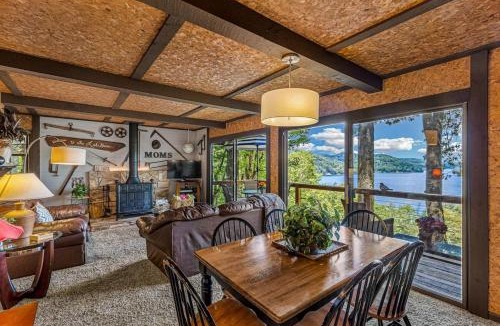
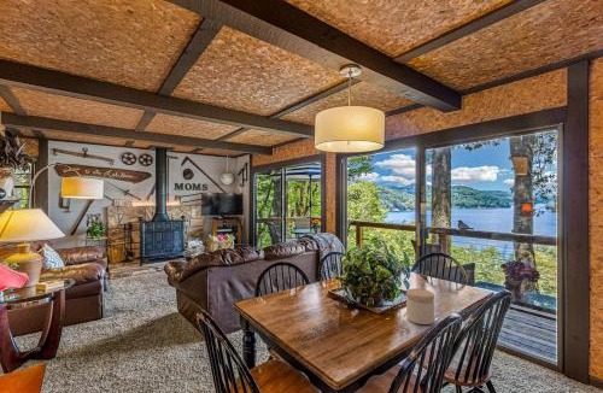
+ jar [405,288,435,325]
